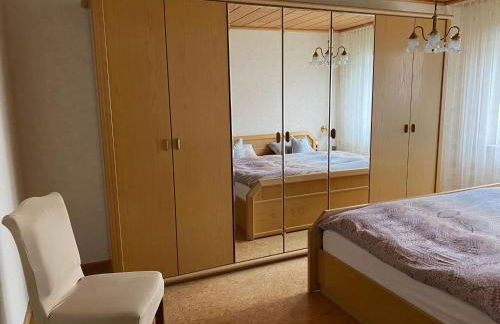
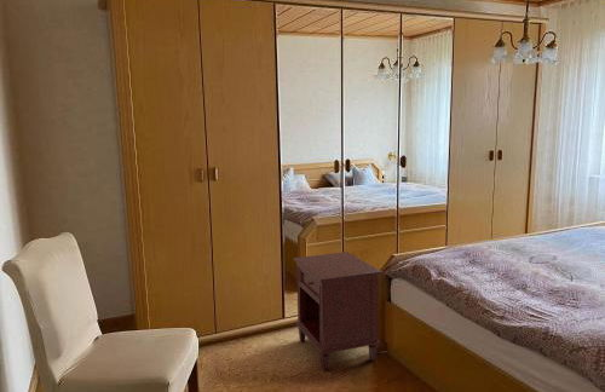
+ nightstand [293,250,384,371]
